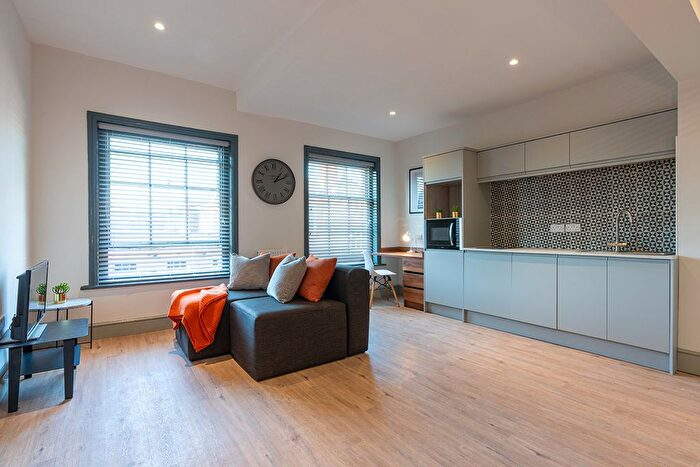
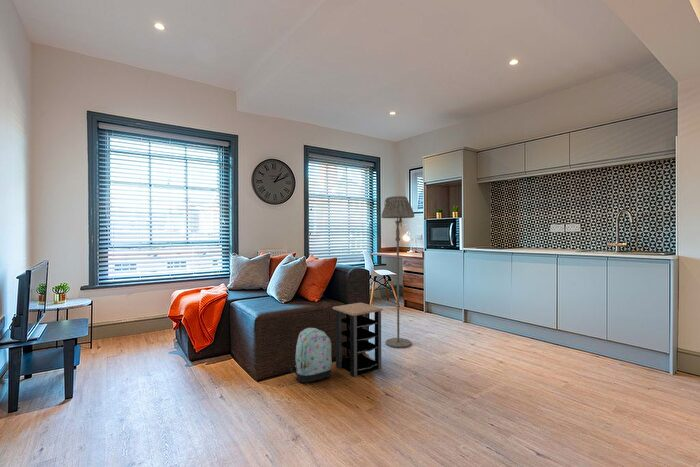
+ side table [332,302,384,378]
+ floor lamp [380,195,415,349]
+ backpack [289,327,333,384]
